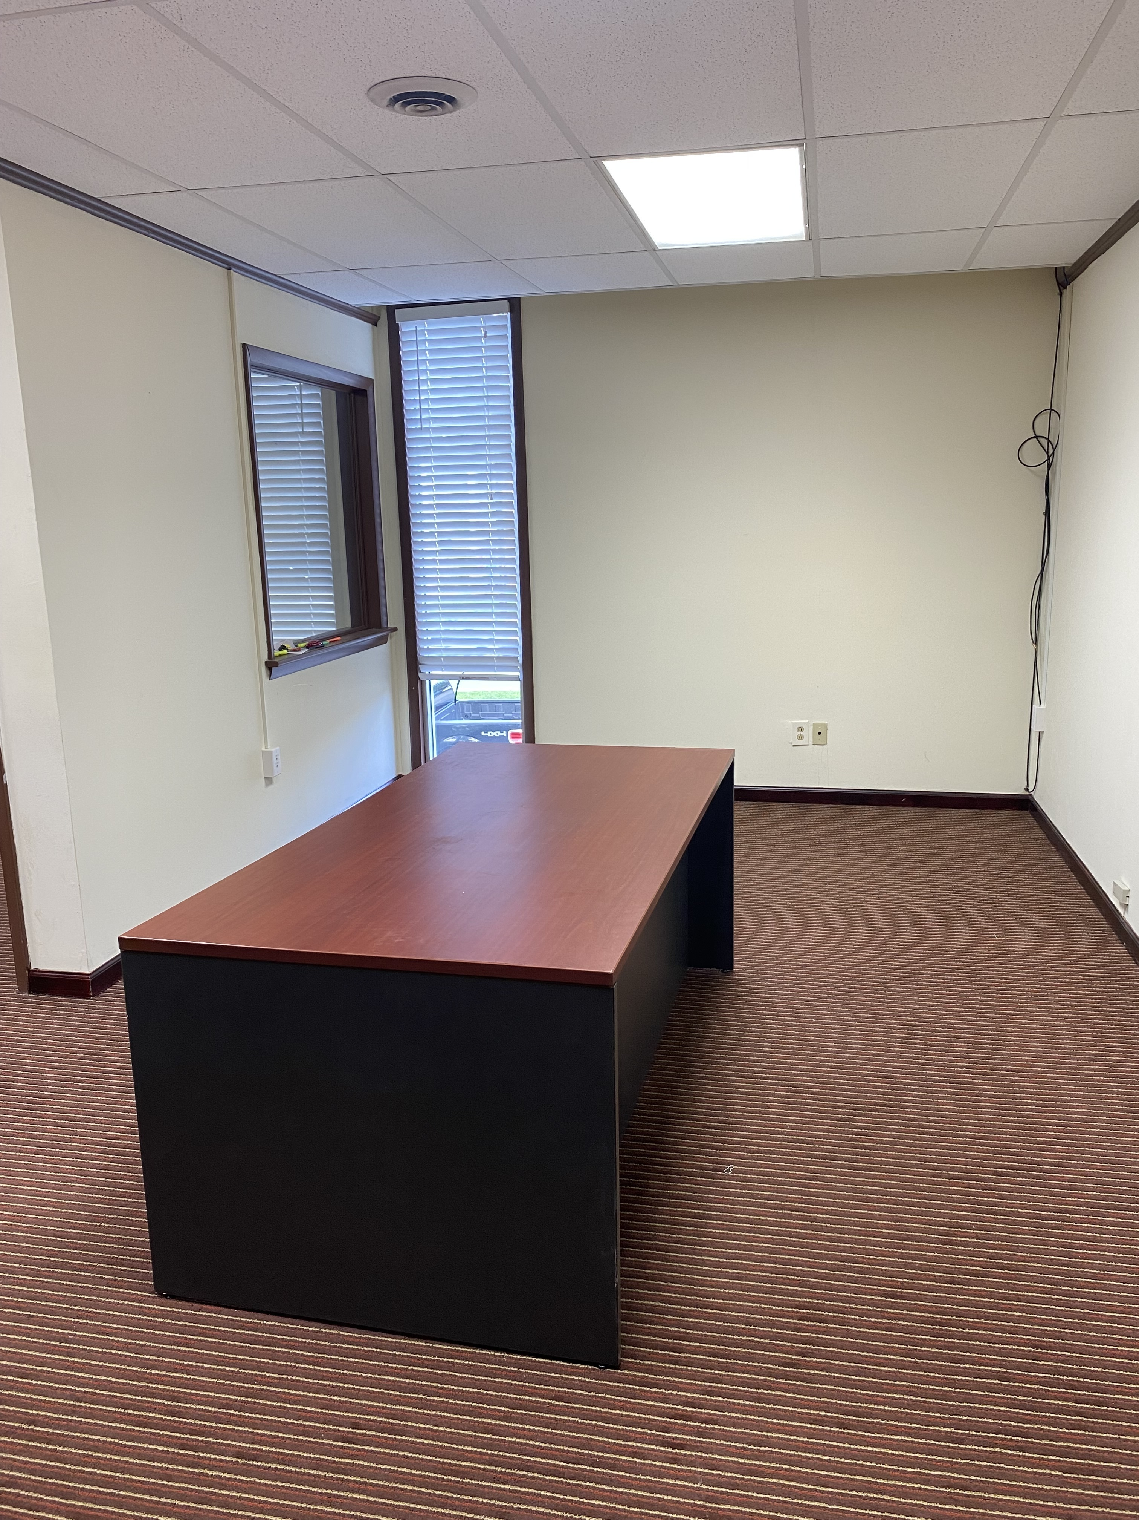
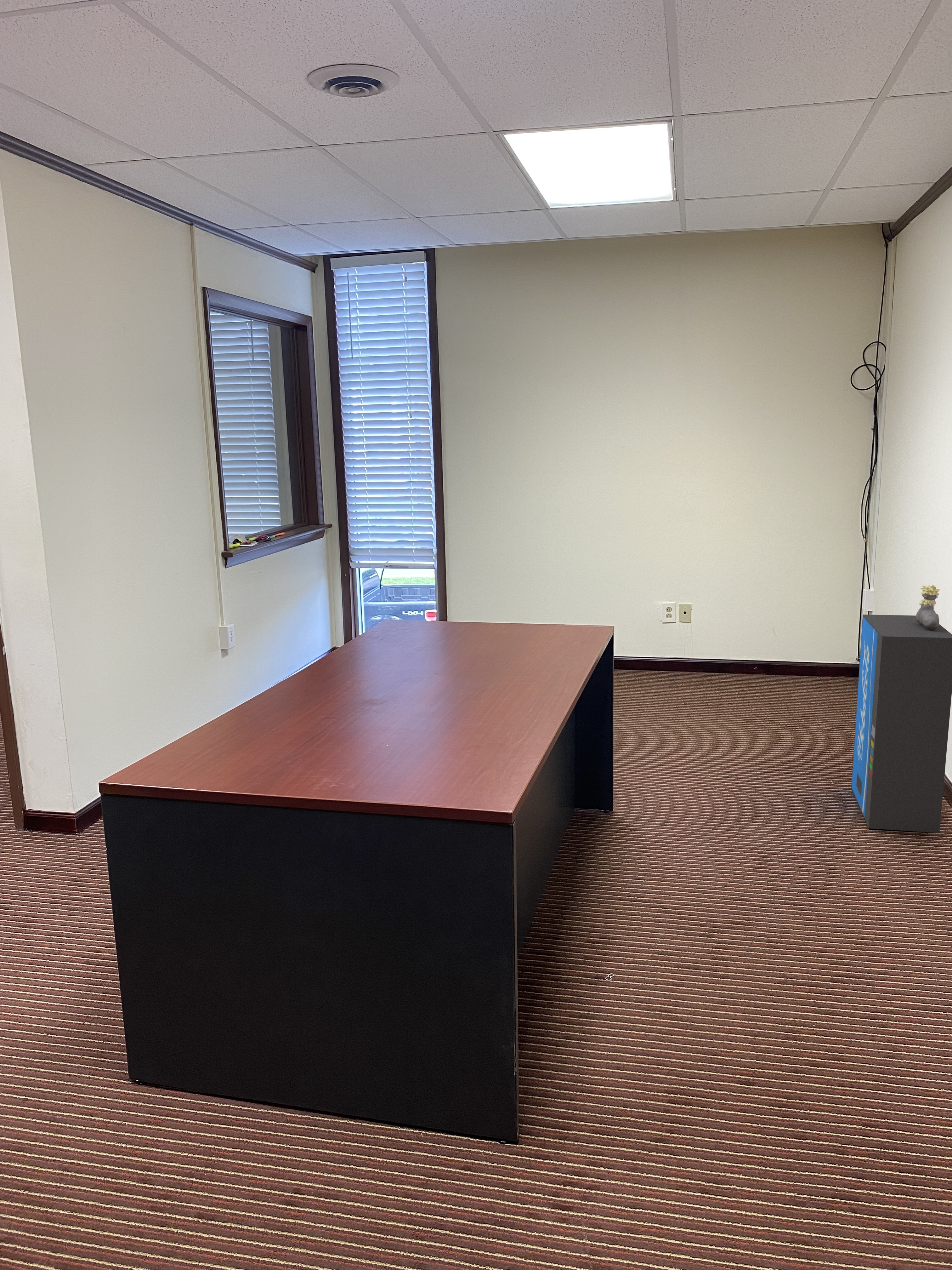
+ bust sculpture [916,585,940,630]
+ air purifier [851,614,952,833]
